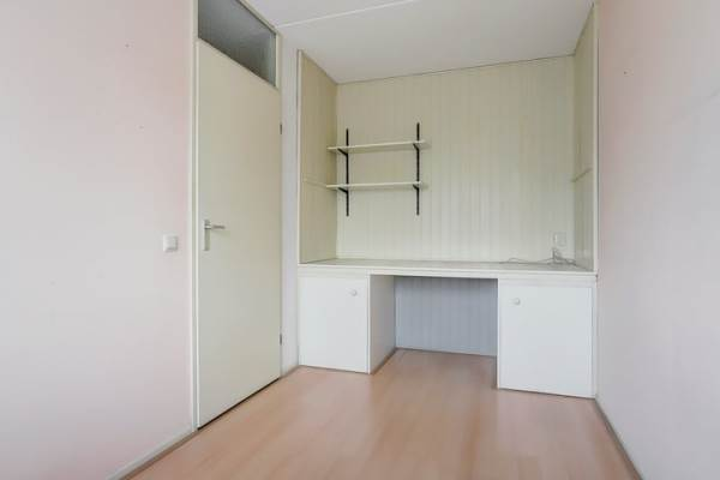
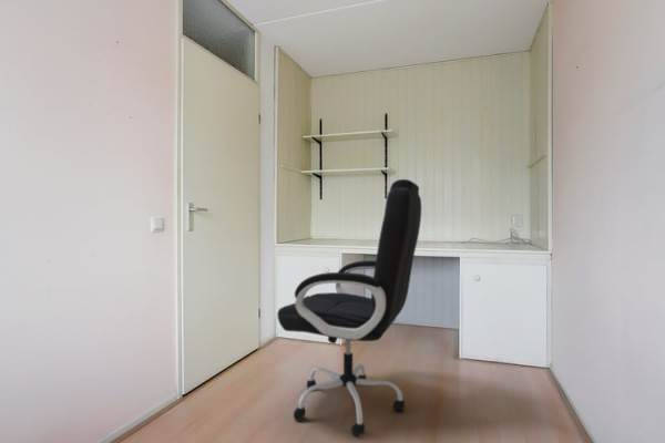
+ office chair [276,178,422,437]
